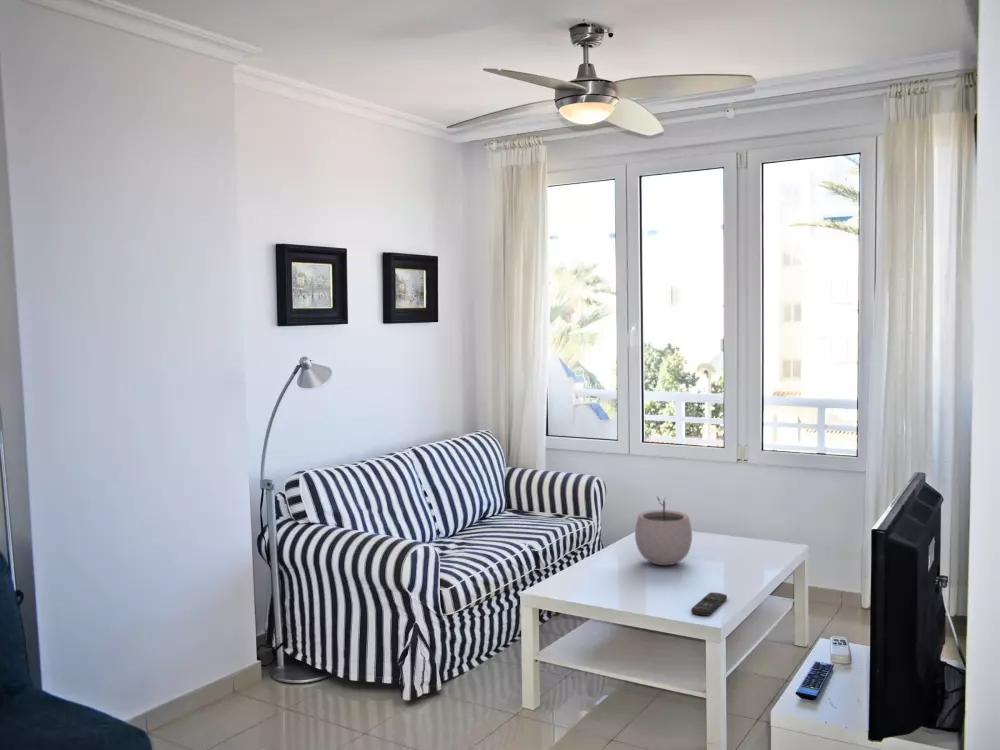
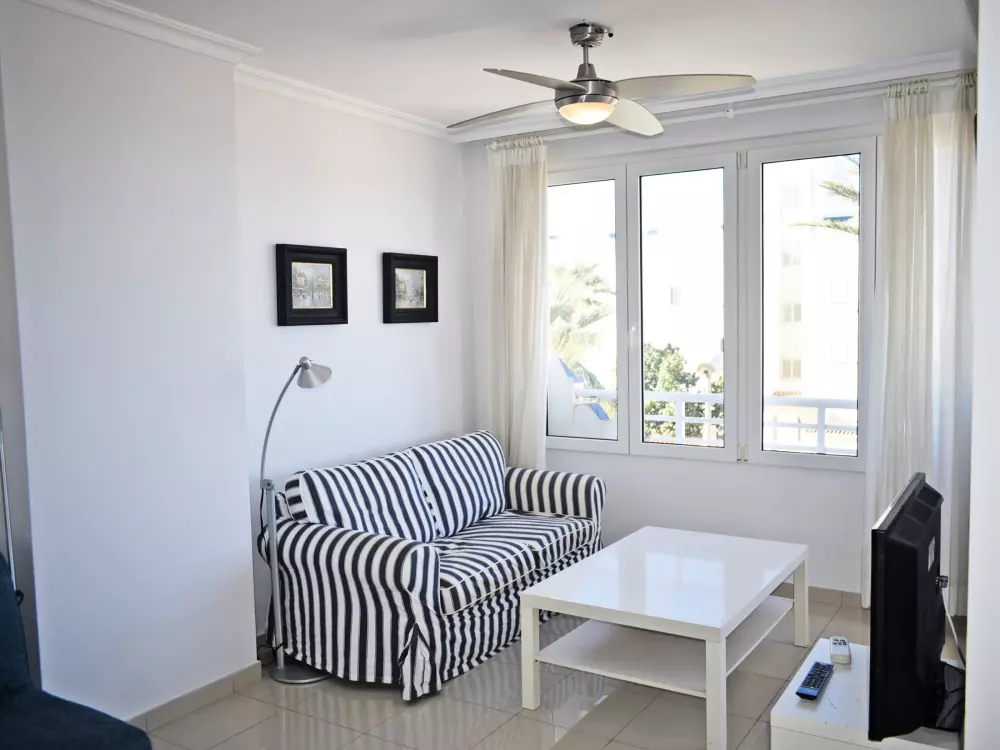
- plant pot [634,495,693,566]
- remote control [690,591,728,617]
